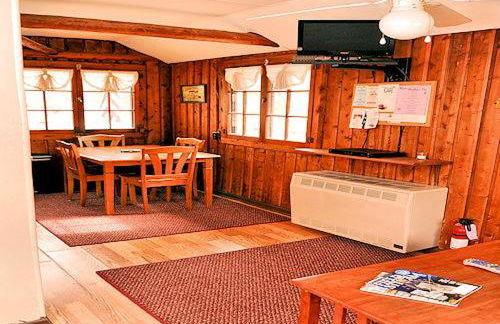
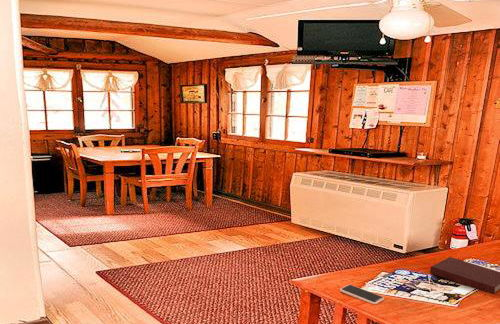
+ notebook [429,256,500,295]
+ smartphone [339,284,385,305]
